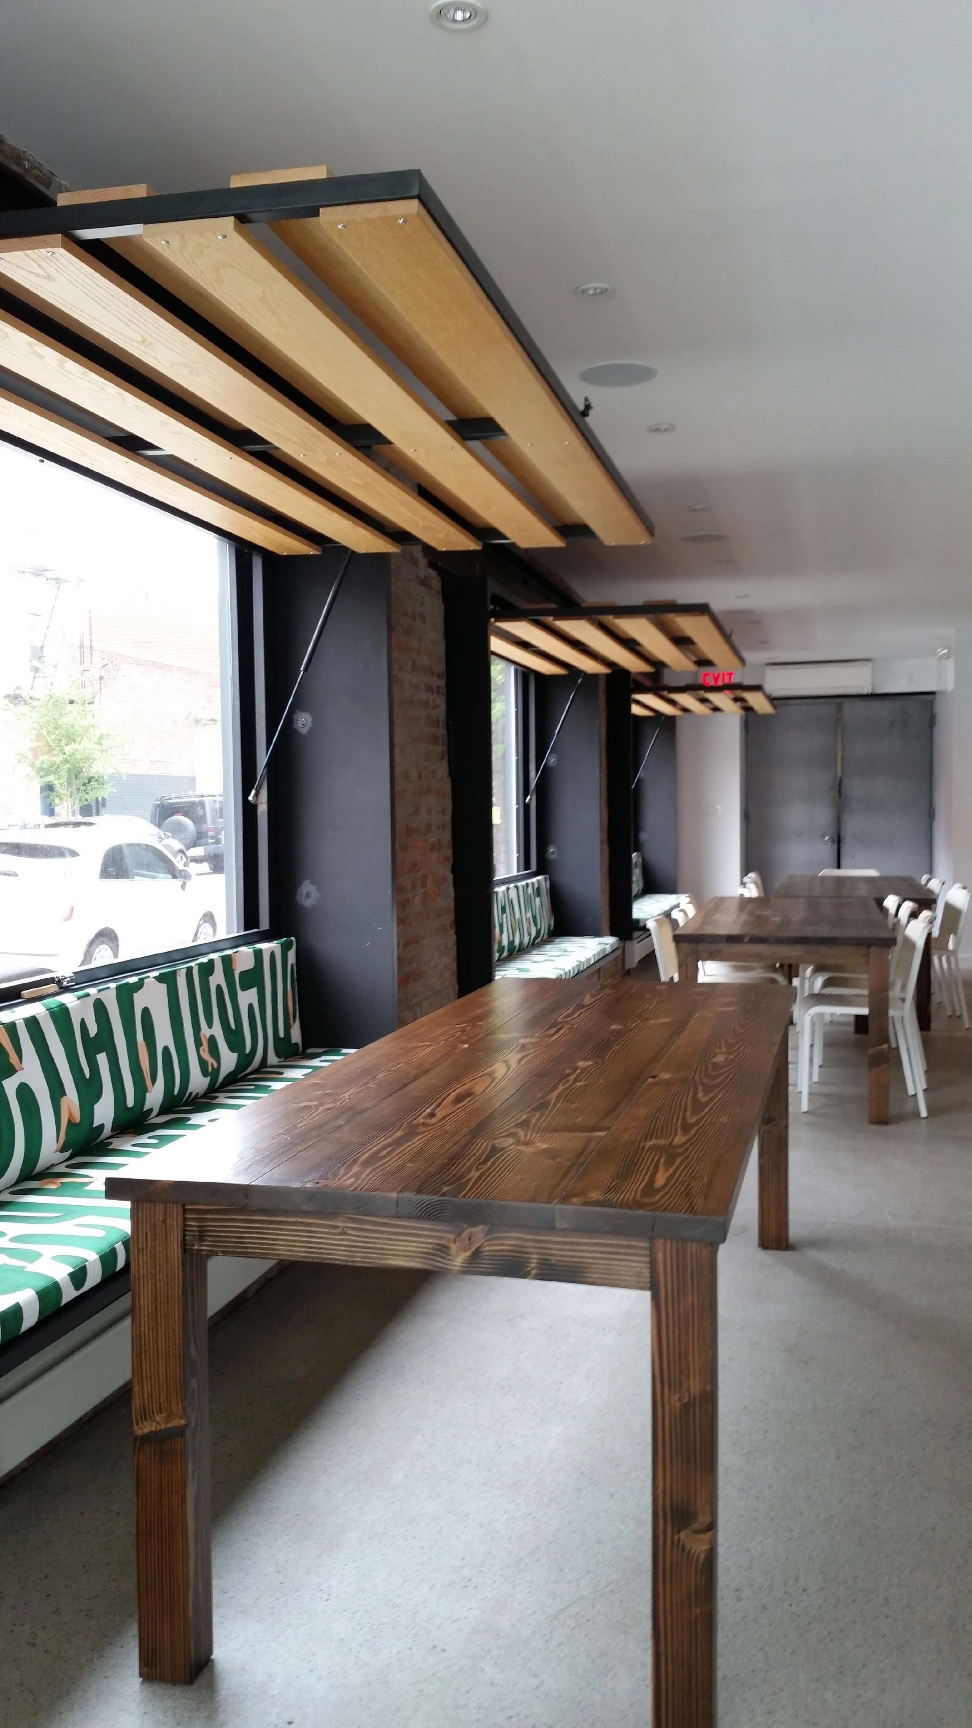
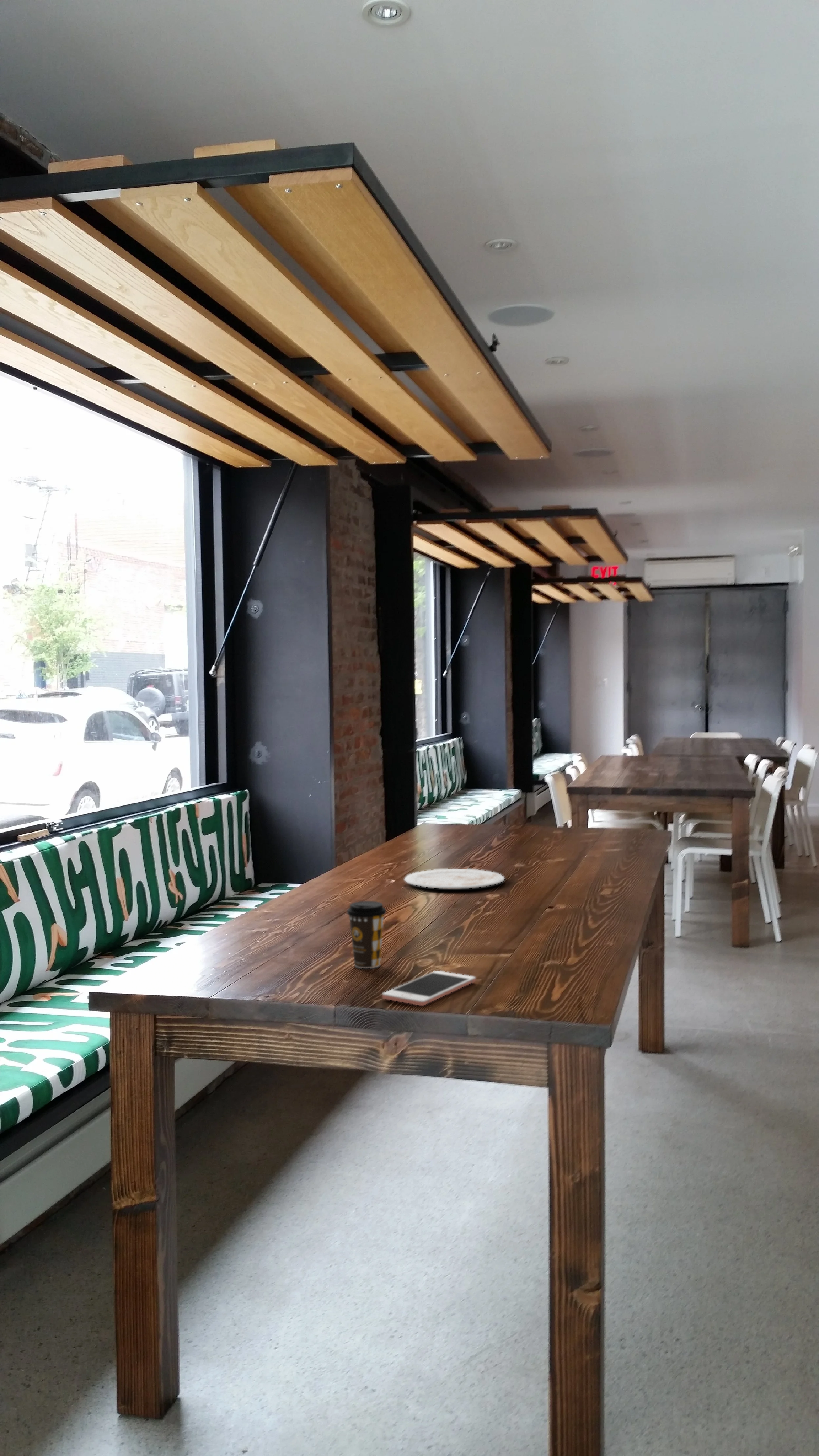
+ plate [404,868,505,889]
+ coffee cup [347,901,387,969]
+ cell phone [382,970,476,1006]
